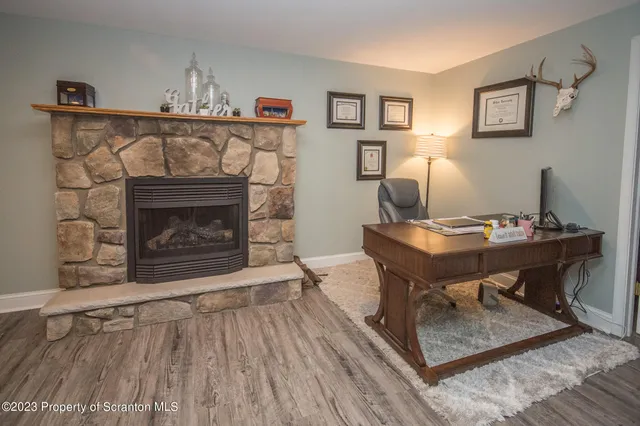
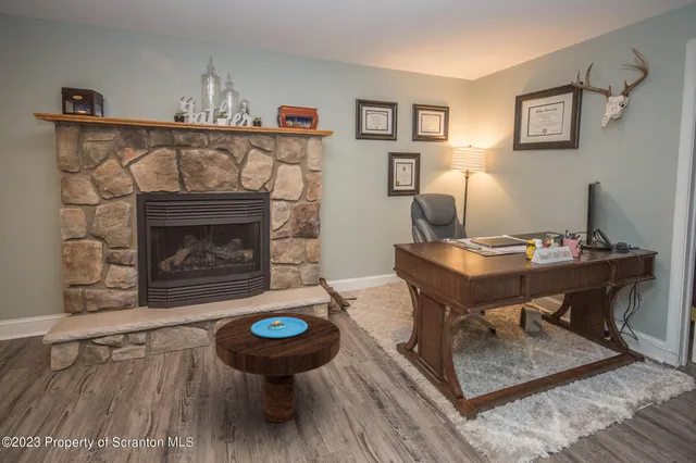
+ side table [214,312,341,424]
